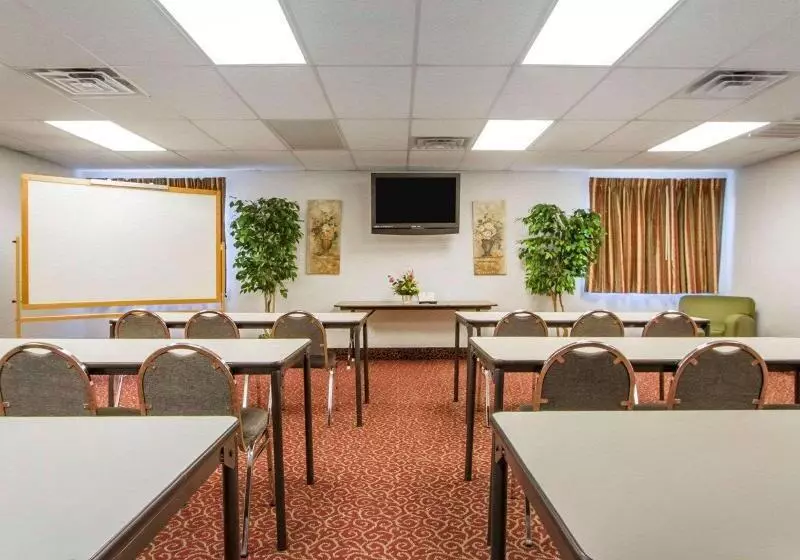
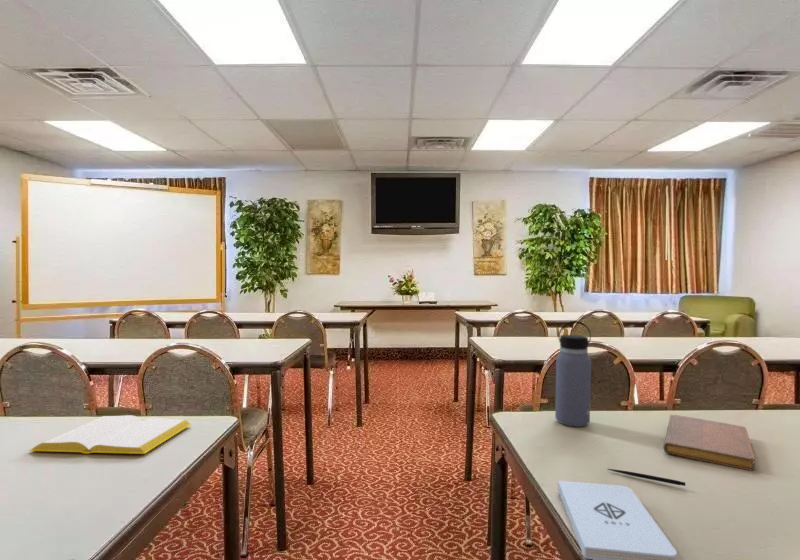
+ notepad [28,414,192,455]
+ pen [607,468,686,487]
+ notebook [663,414,756,472]
+ notepad [557,479,678,560]
+ water bottle [554,320,592,428]
